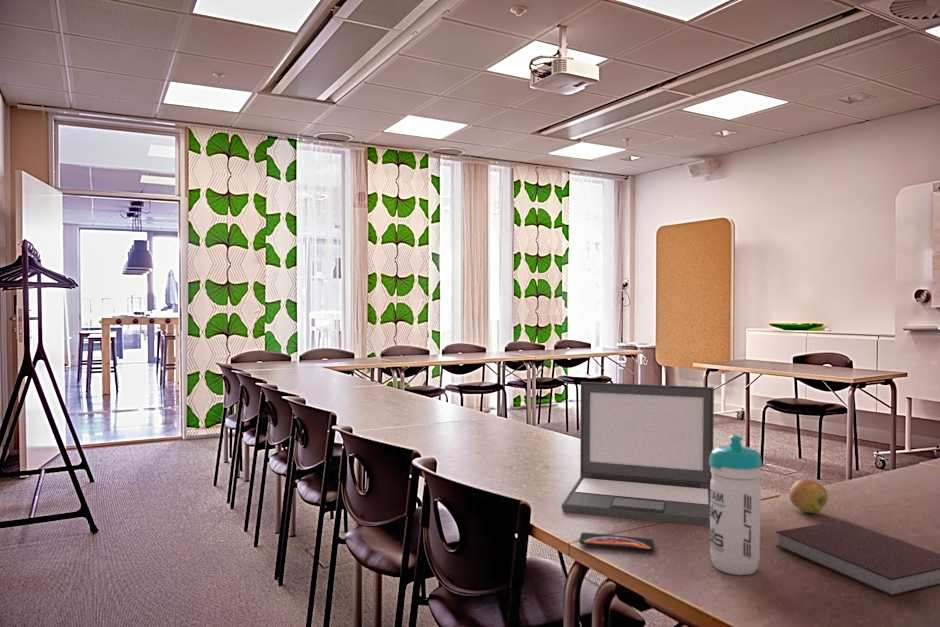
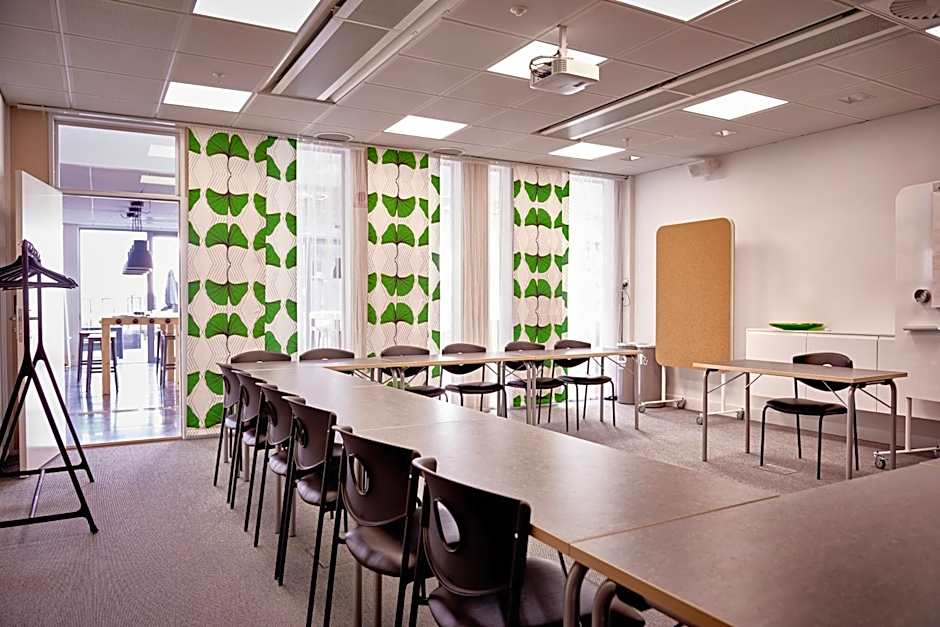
- apple [788,478,829,514]
- laptop [561,381,715,527]
- water bottle [709,434,763,576]
- smartphone [578,531,655,552]
- notebook [775,519,940,598]
